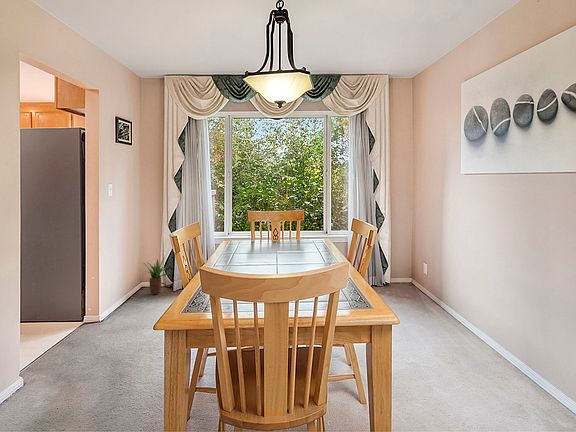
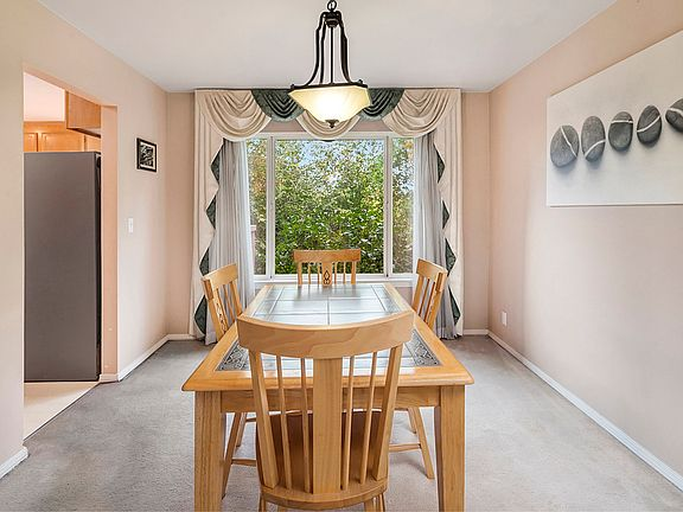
- potted plant [143,257,171,295]
